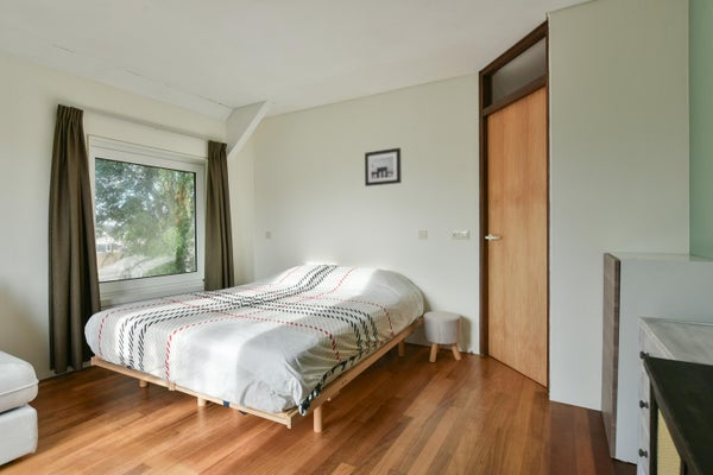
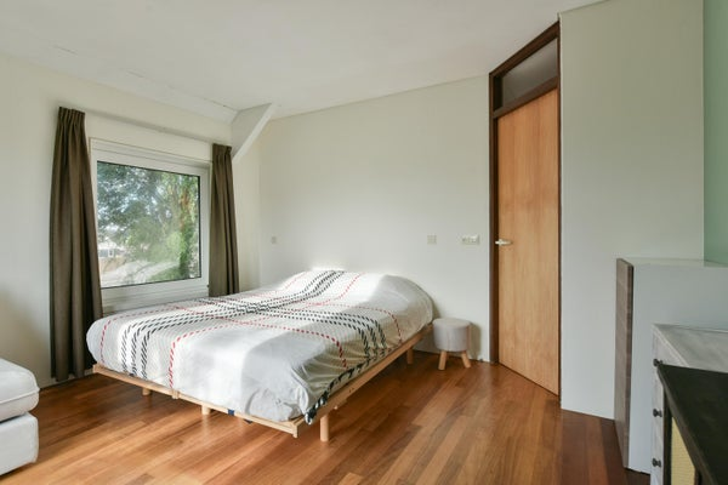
- wall art [364,147,403,188]
